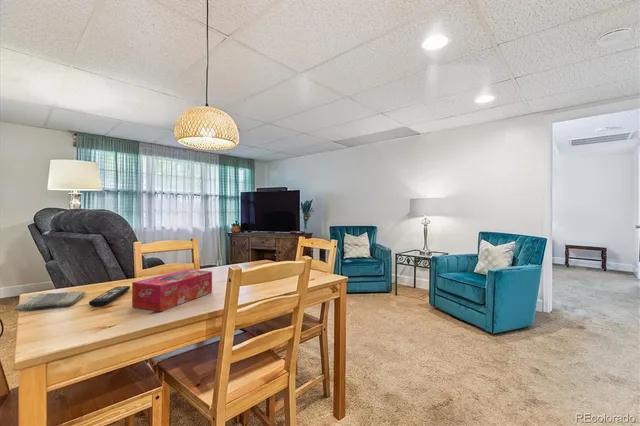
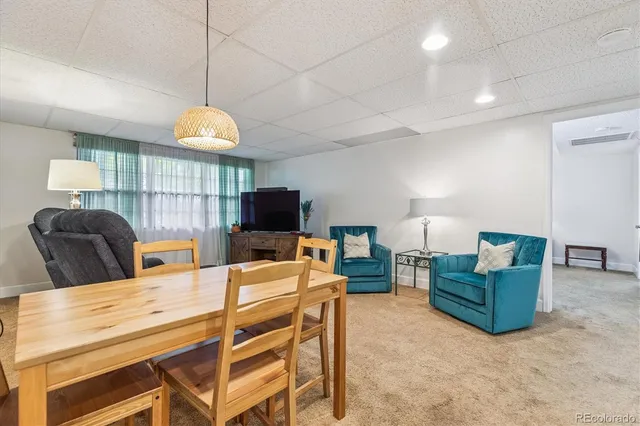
- remote control [88,285,131,307]
- tissue box [131,268,213,312]
- dish towel [13,290,87,312]
